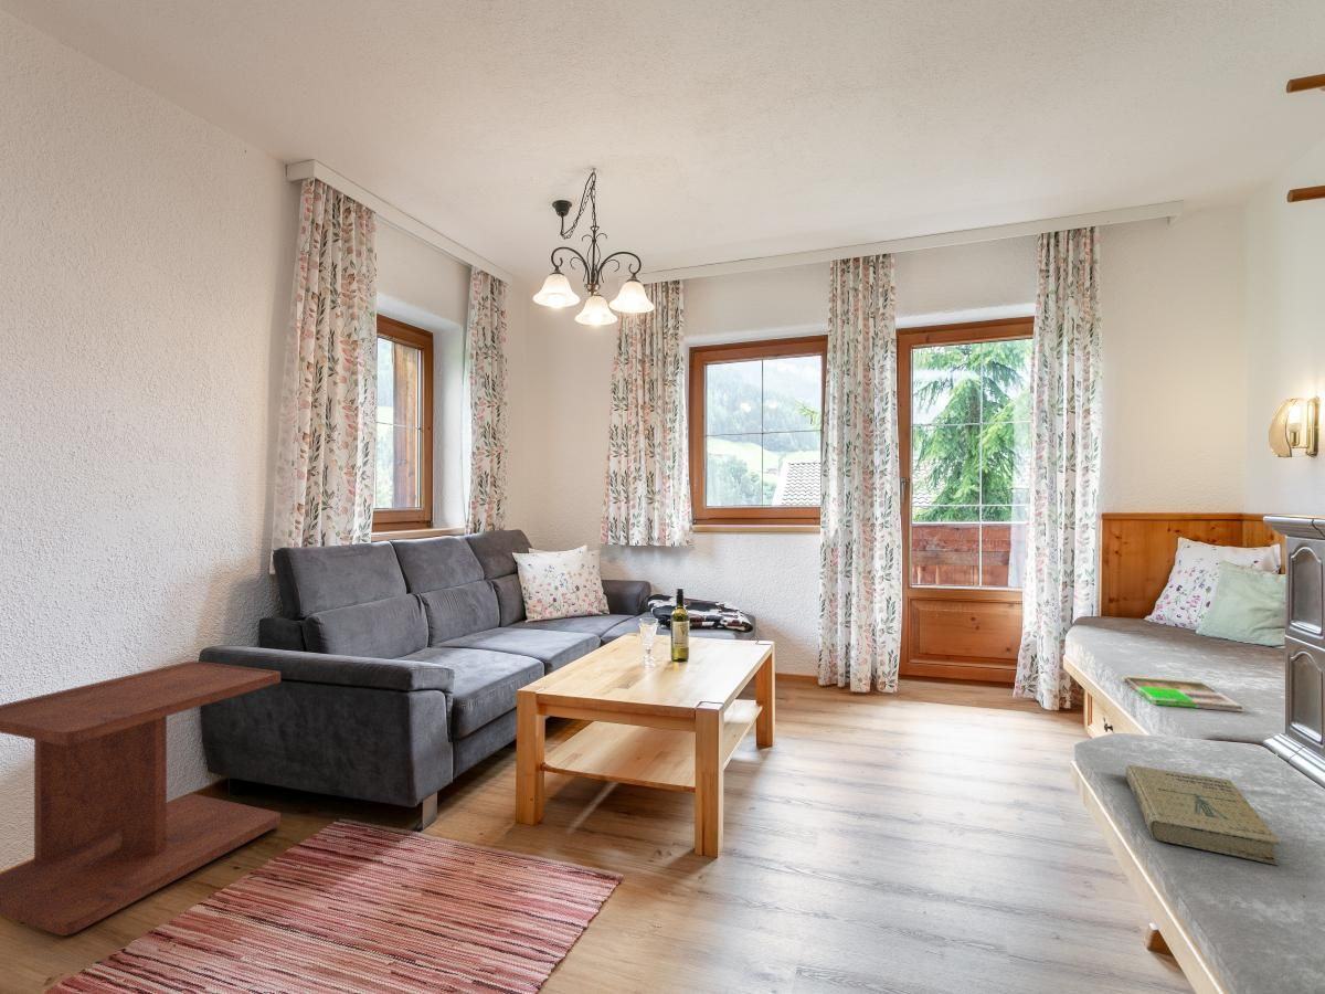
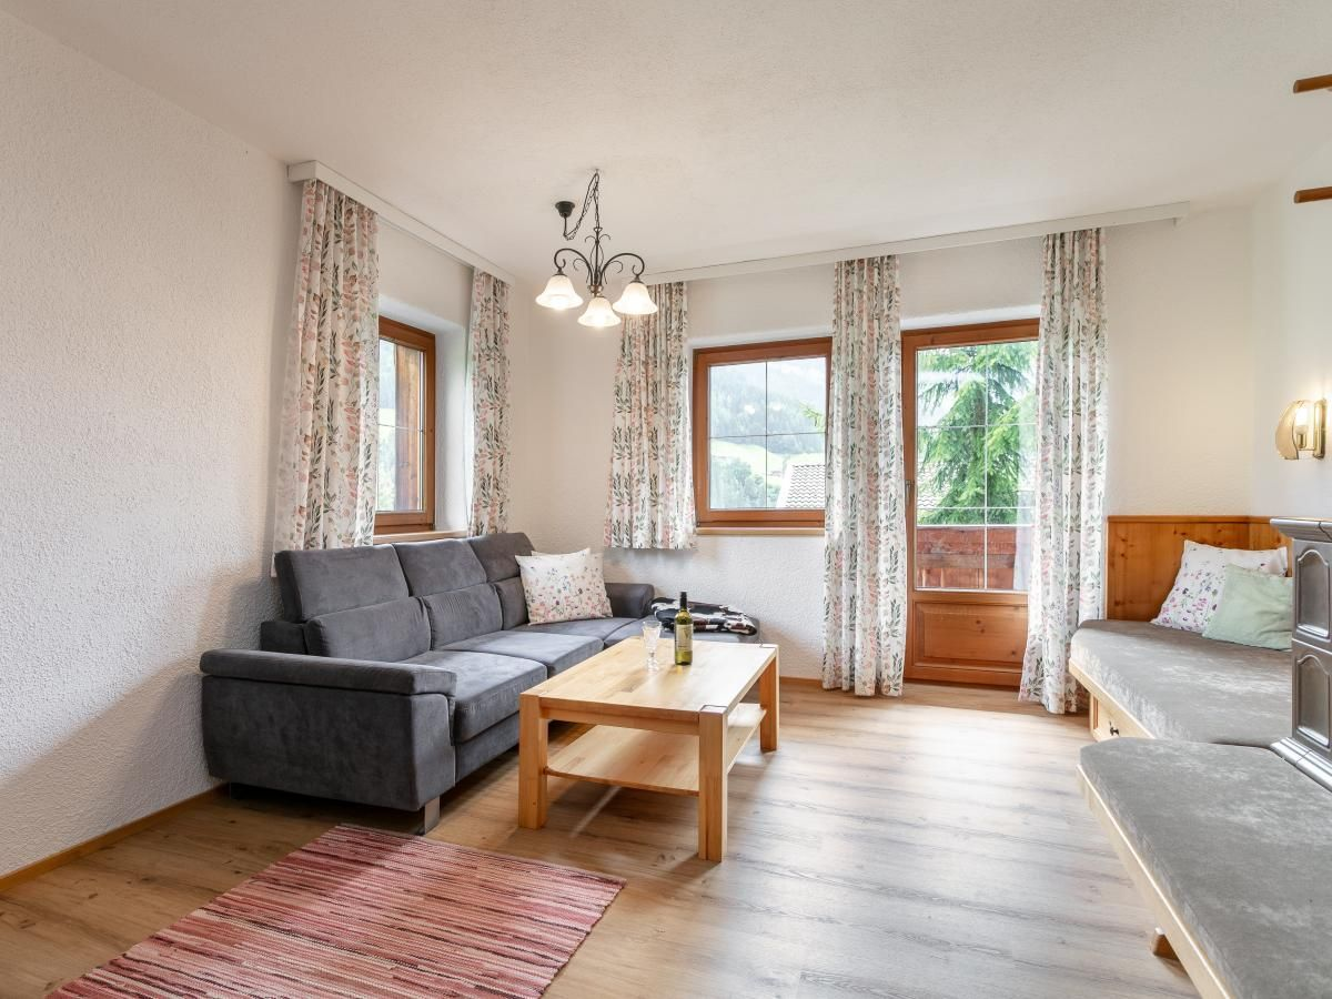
- book [1125,764,1282,866]
- magazine [1122,675,1246,712]
- side table [0,660,282,937]
